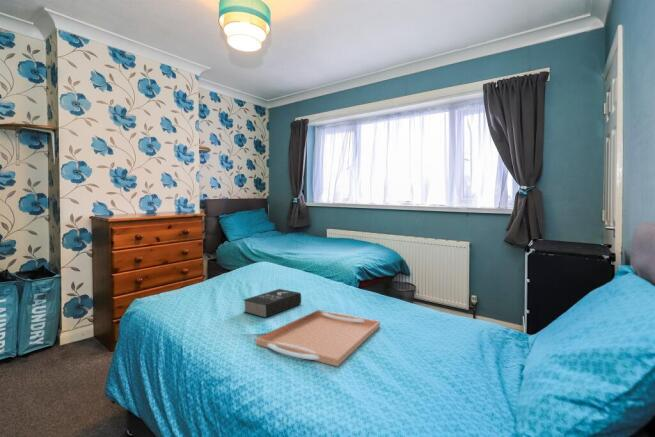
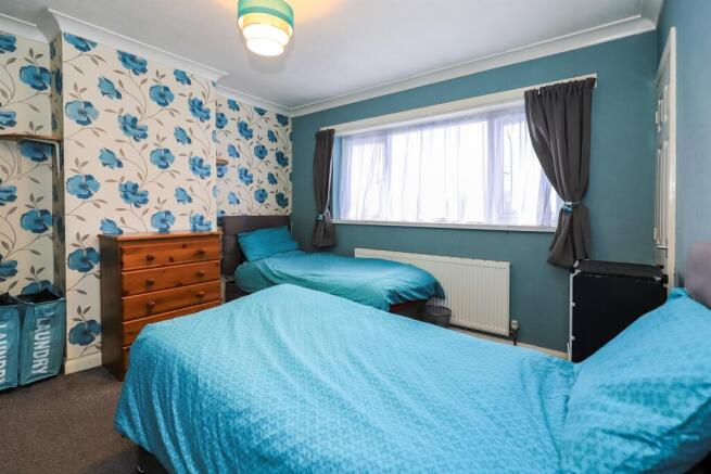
- book [243,288,302,319]
- serving tray [255,309,381,368]
